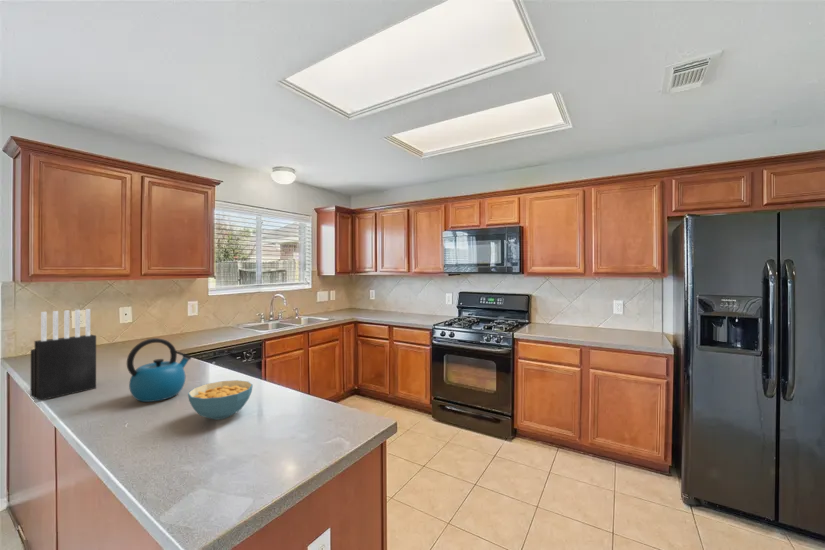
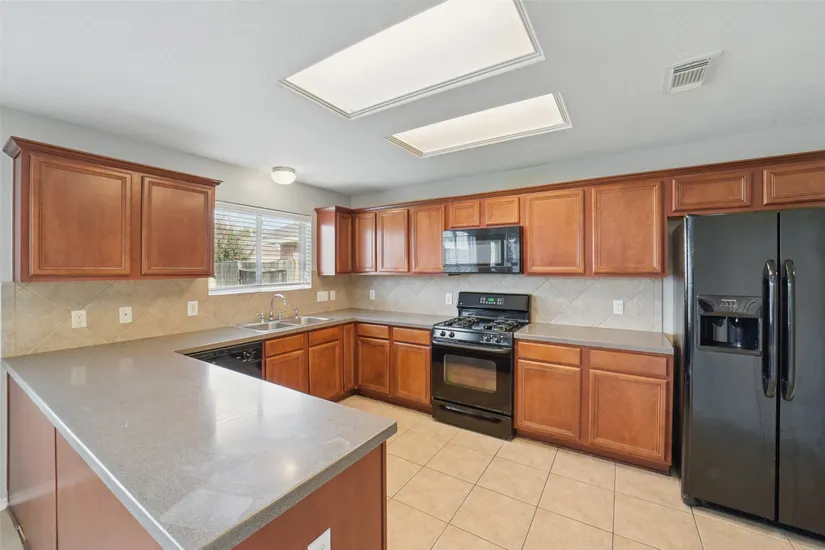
- knife block [30,308,97,402]
- cereal bowl [187,379,254,421]
- kettle [126,337,193,403]
